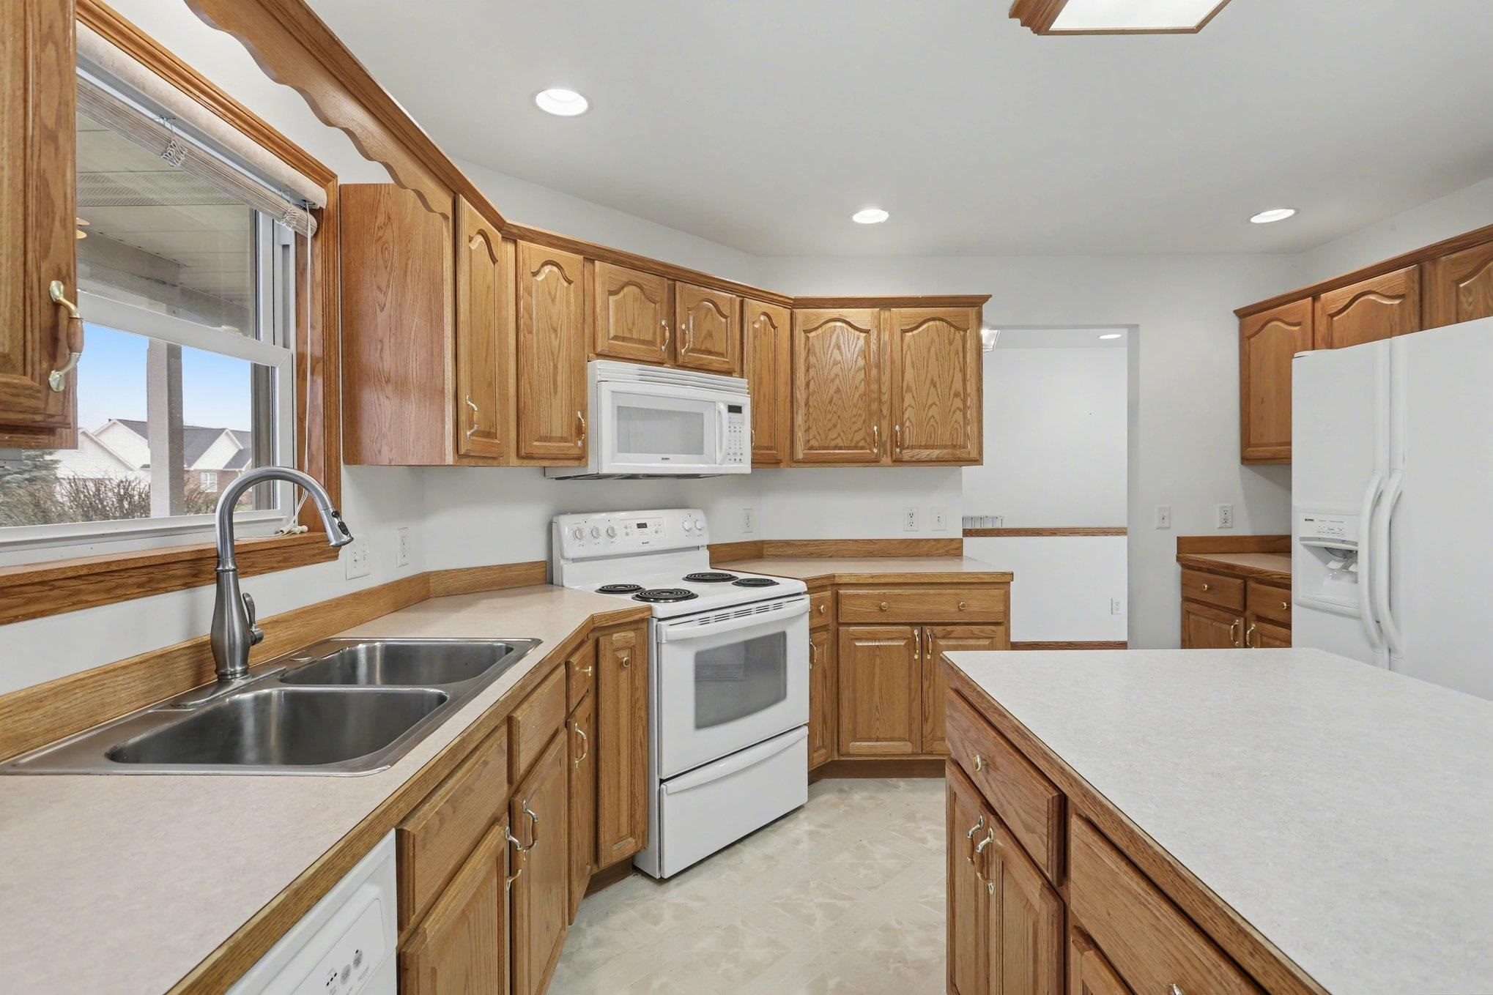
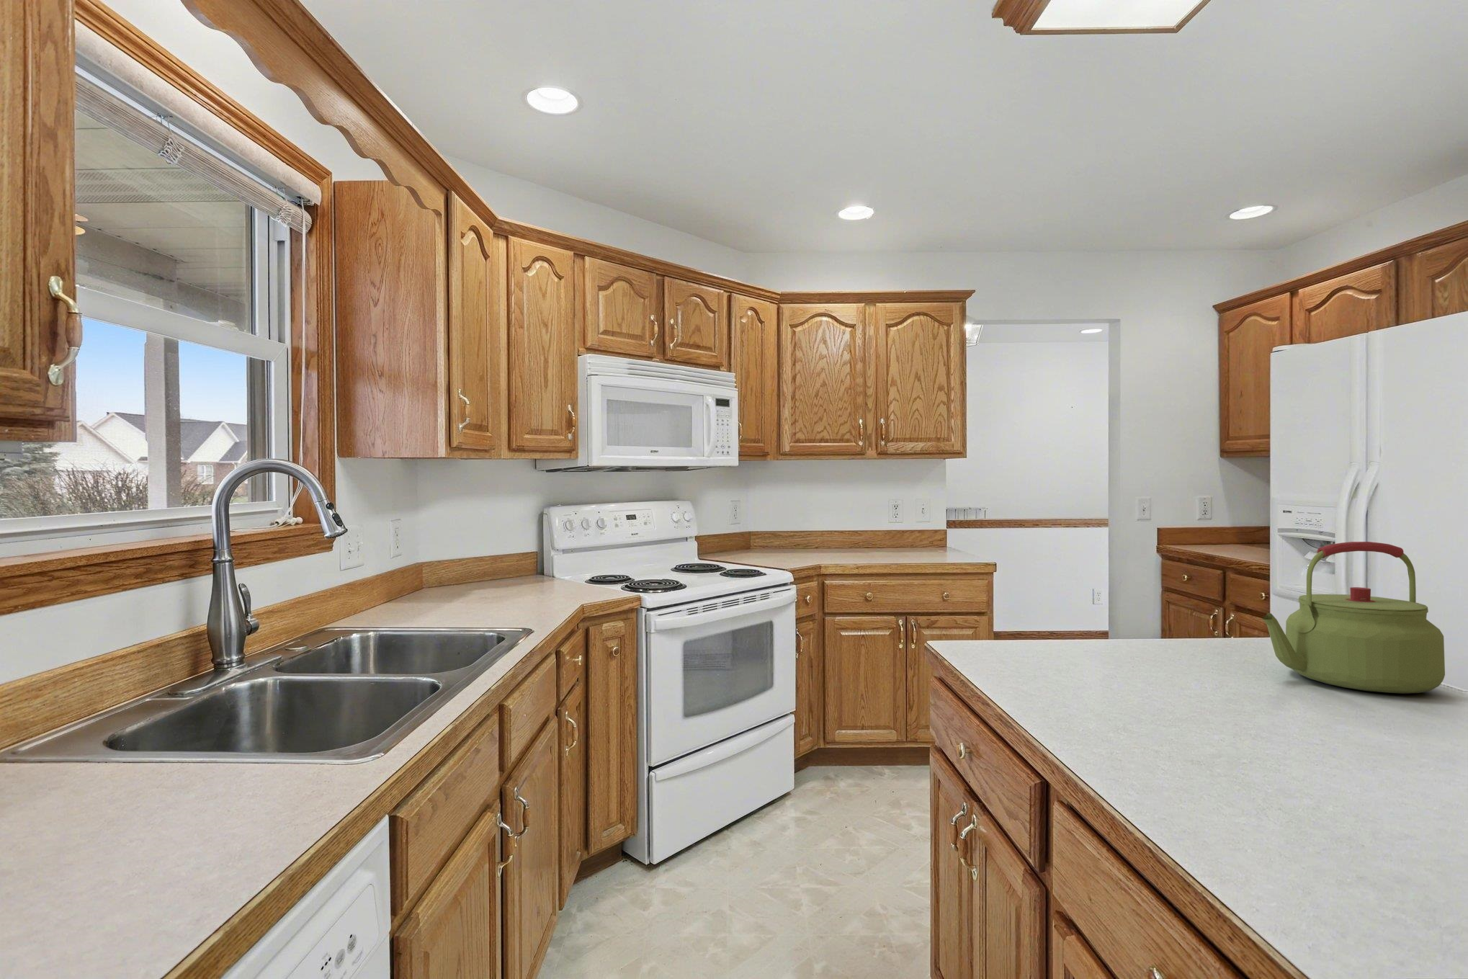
+ kettle [1262,541,1446,695]
